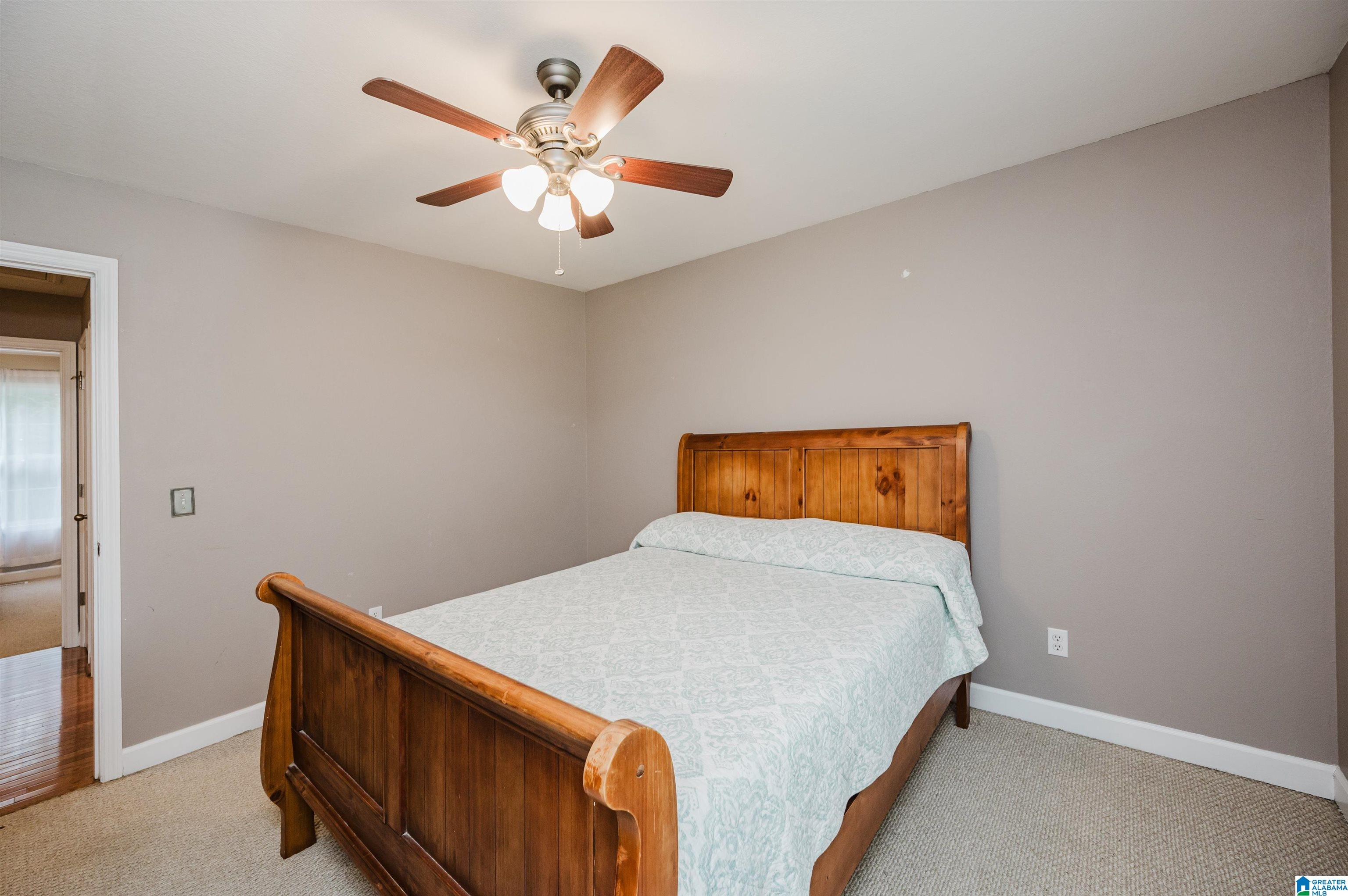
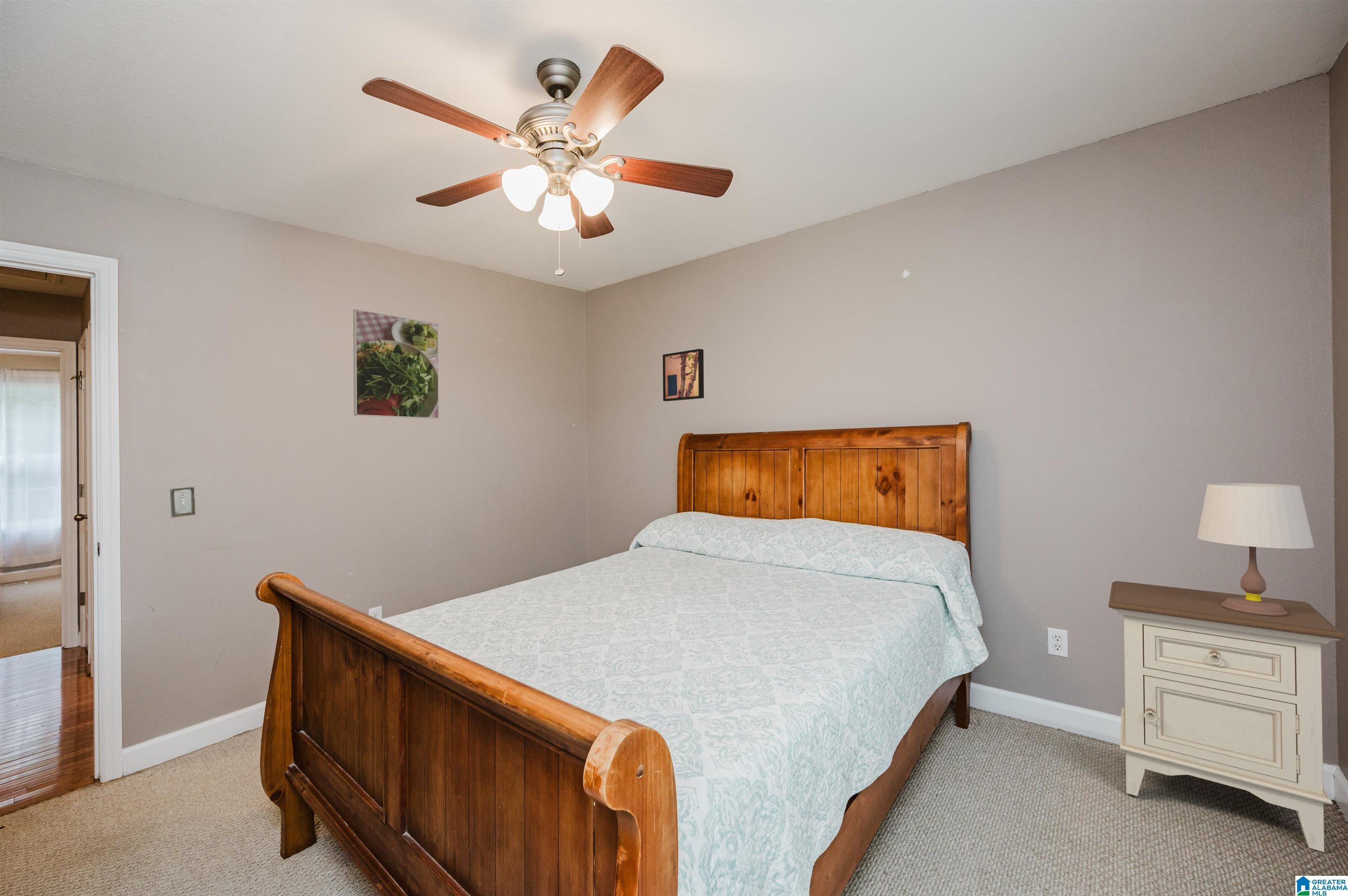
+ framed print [353,309,439,419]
+ table lamp [1197,482,1315,616]
+ wall art [662,348,704,402]
+ nightstand [1108,581,1346,853]
